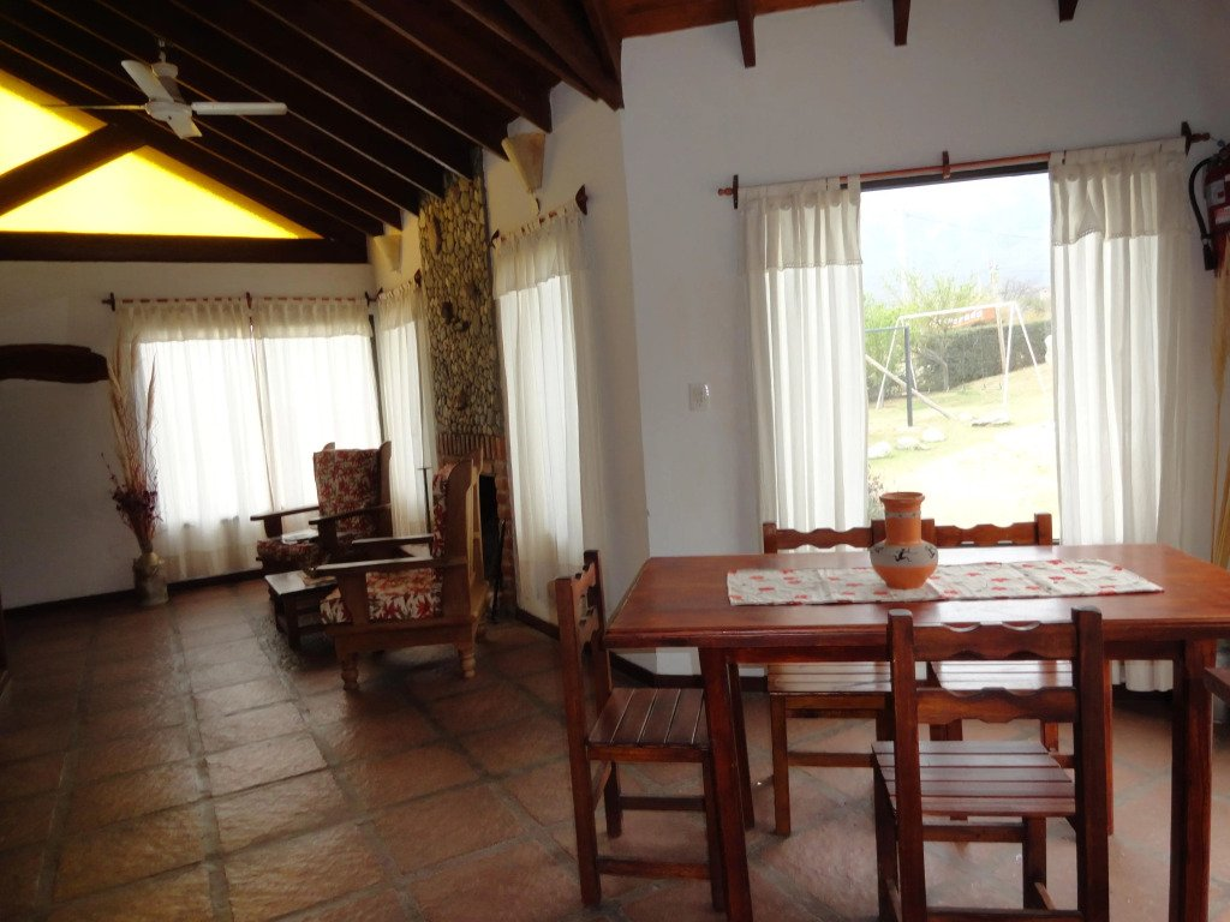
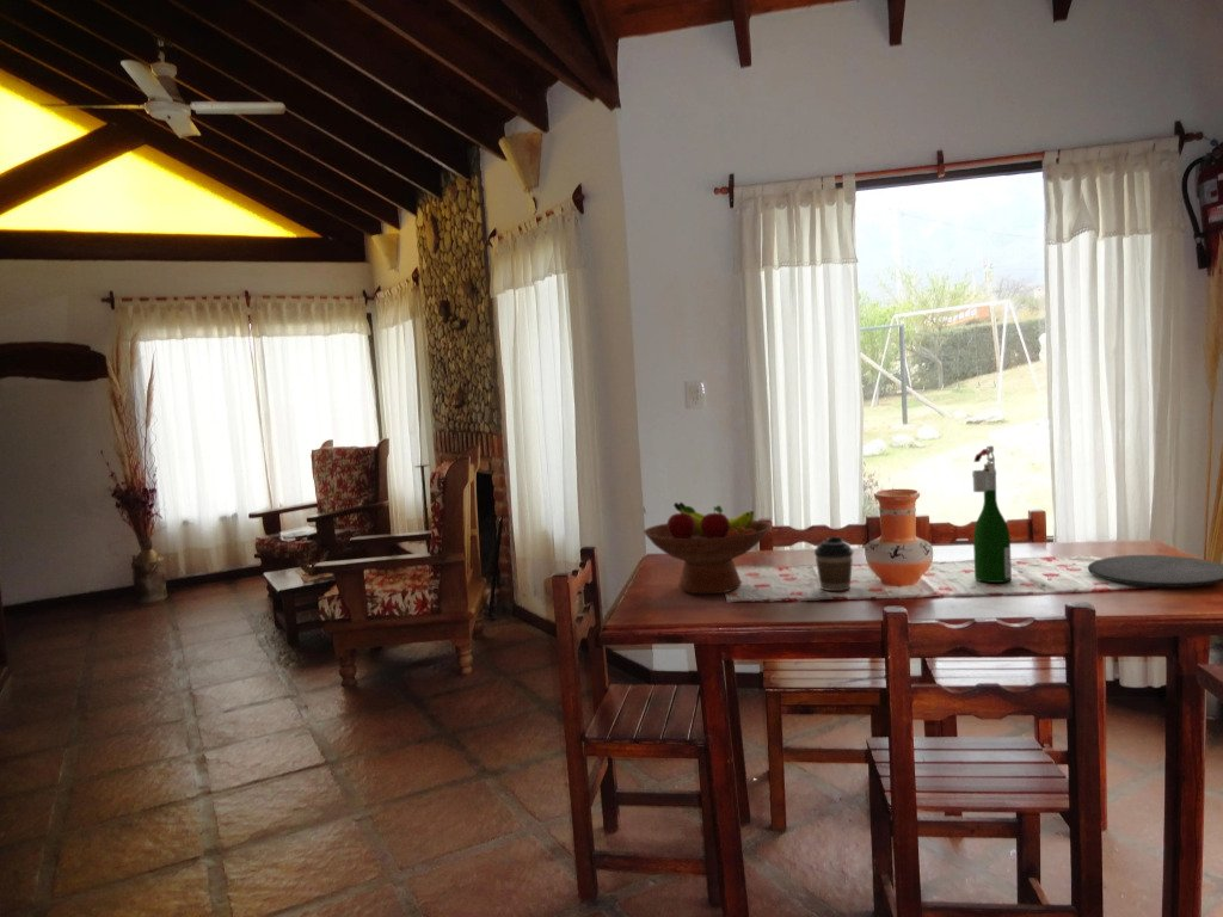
+ fruit bowl [643,501,772,595]
+ coffee cup [813,536,854,592]
+ wine bottle [971,444,1013,584]
+ plate [1087,554,1223,589]
